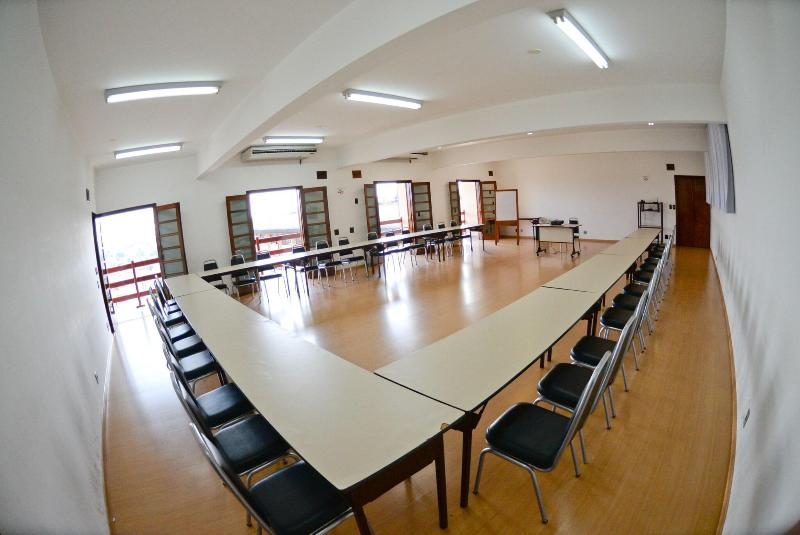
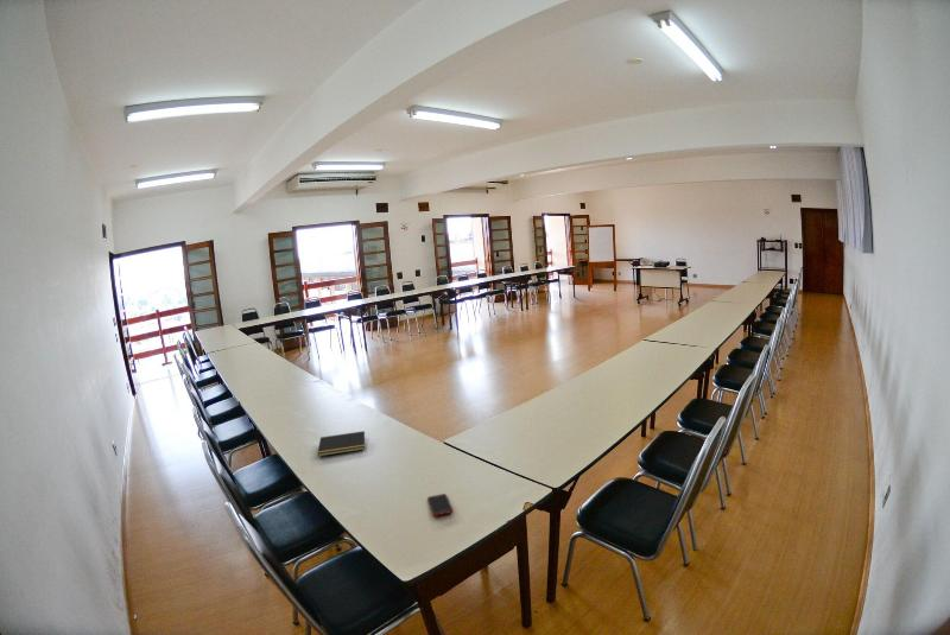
+ cell phone [426,493,454,517]
+ notepad [316,430,366,458]
